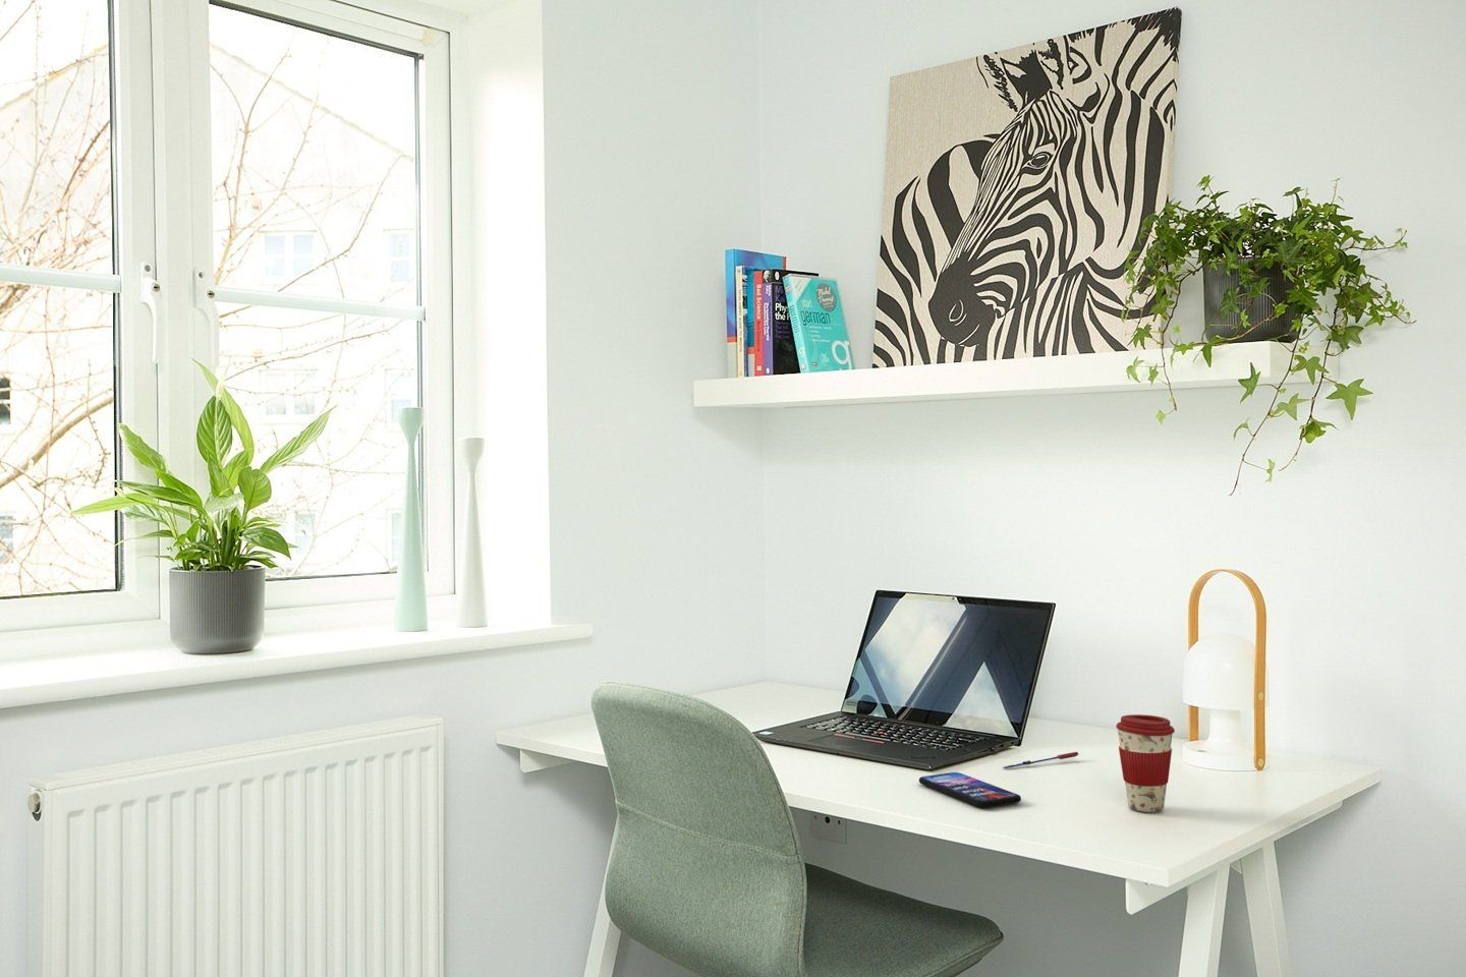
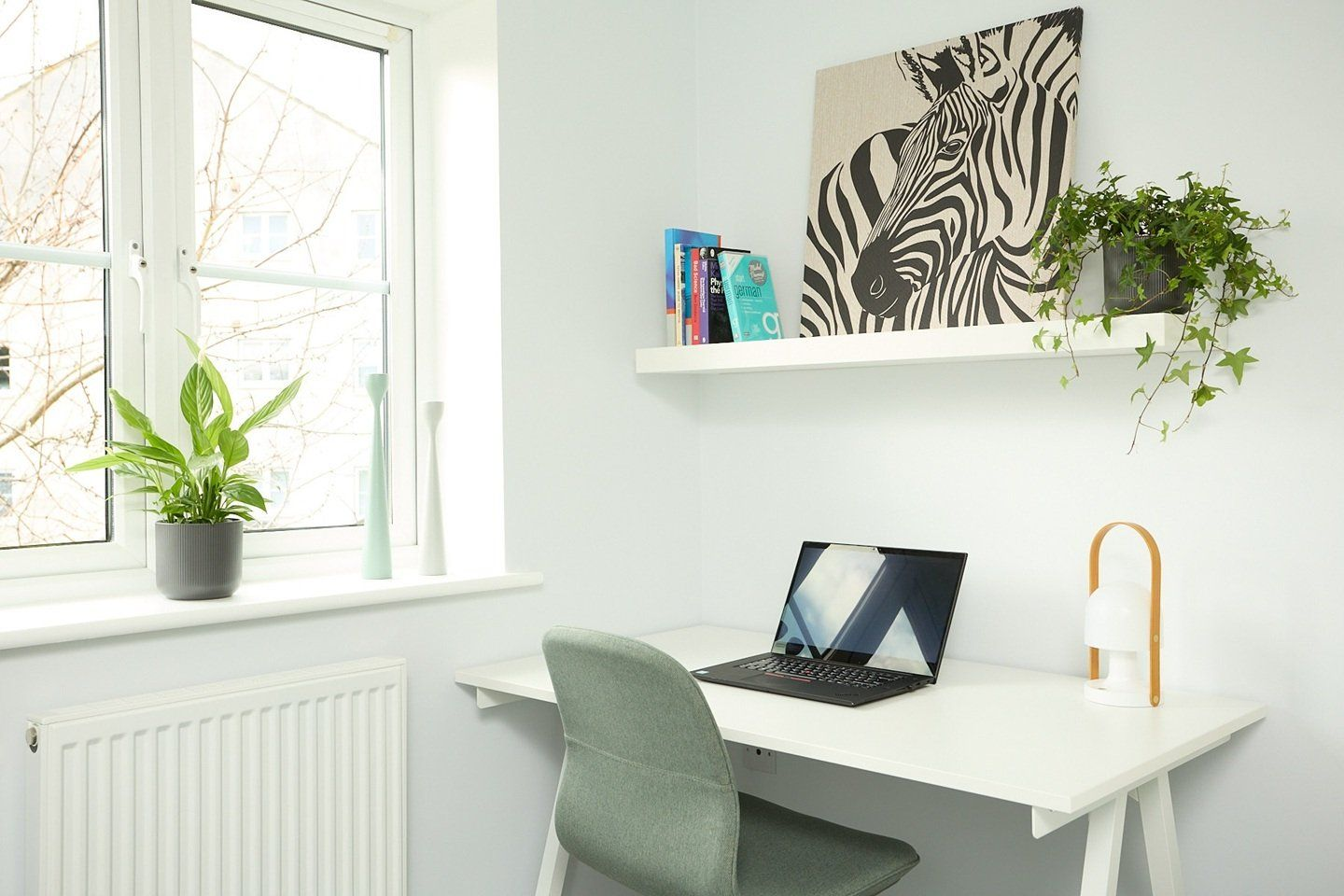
- smartphone [918,771,1022,808]
- coffee cup [1115,713,1176,813]
- pen [1001,751,1079,770]
